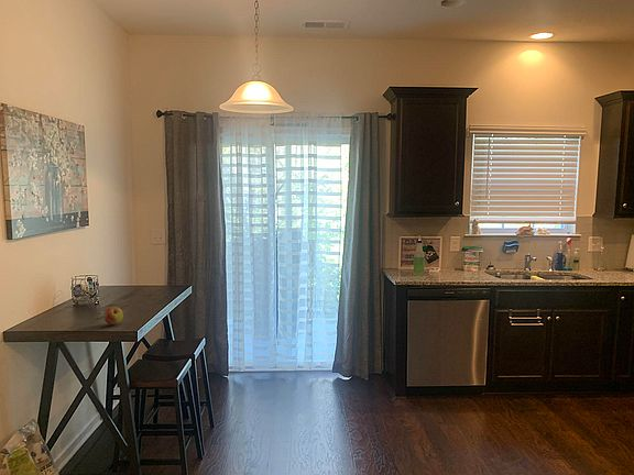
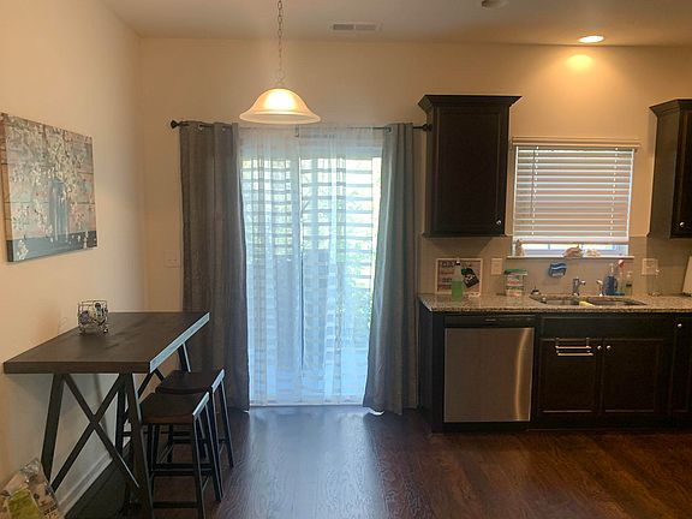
- apple [102,306,124,325]
